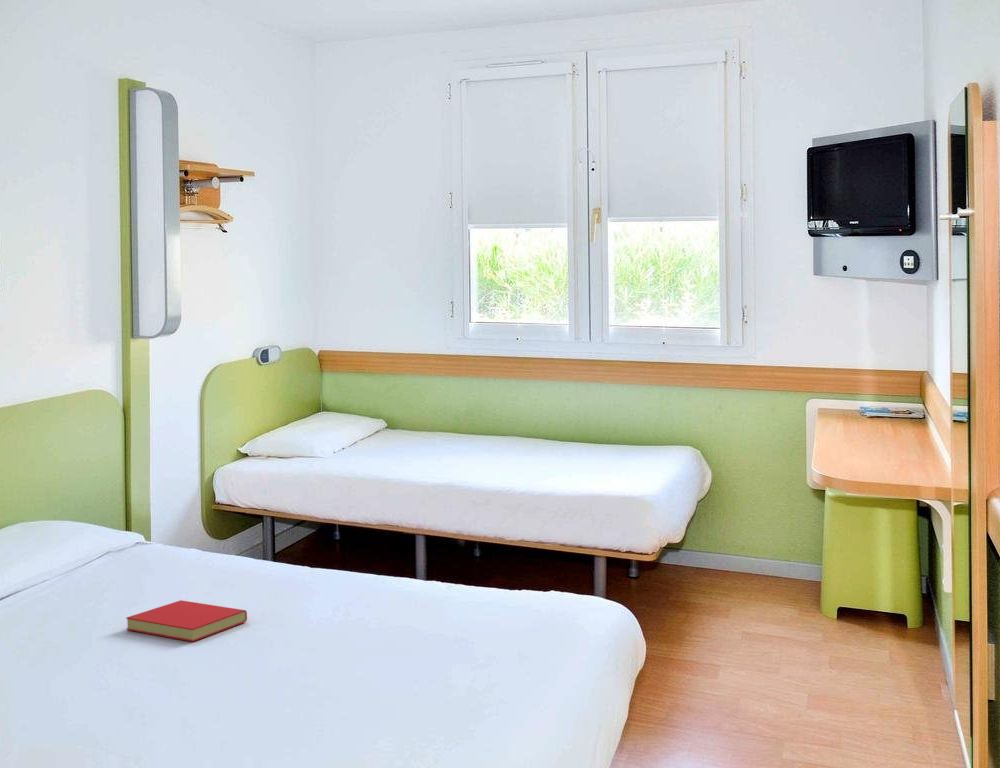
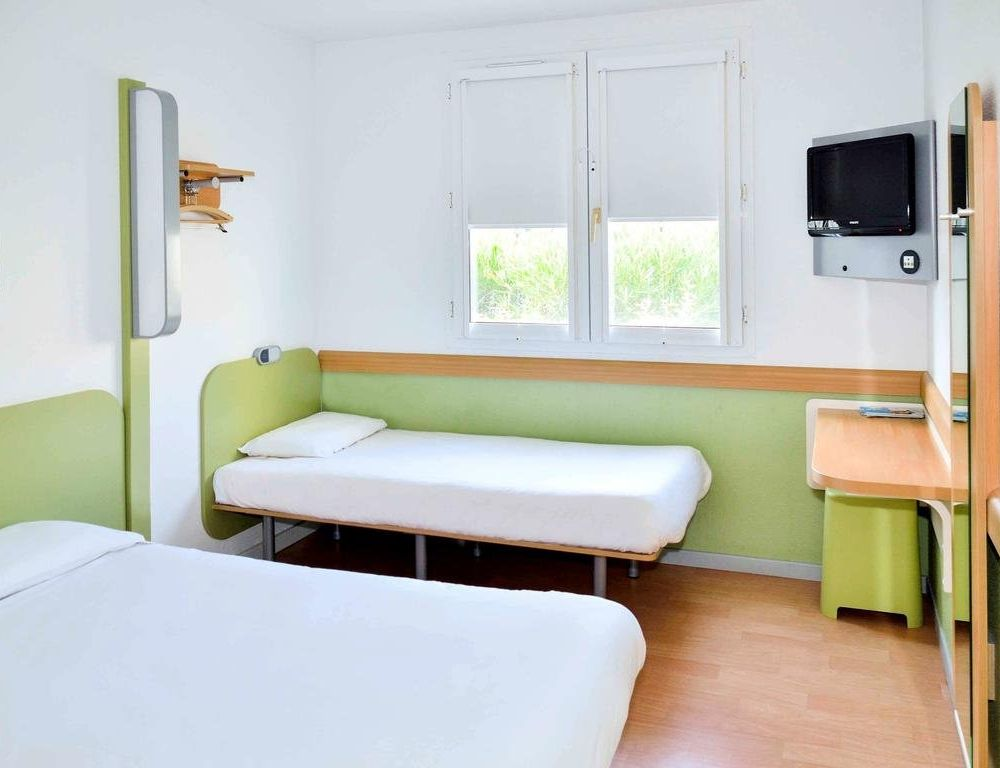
- book [125,599,248,643]
